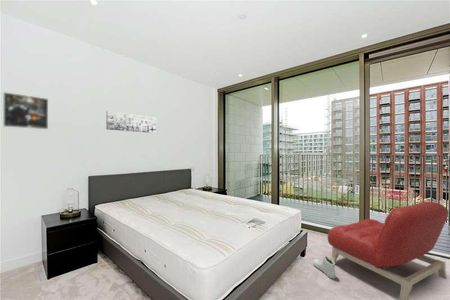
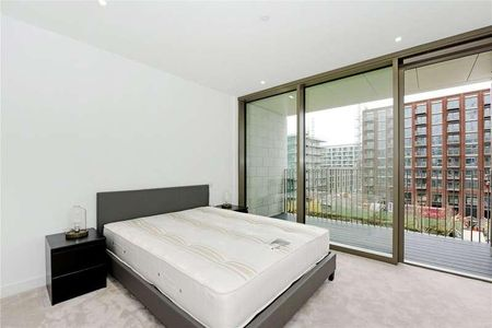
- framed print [2,91,49,130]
- wall art [105,110,157,134]
- sneaker [312,255,337,280]
- armchair [327,201,450,300]
